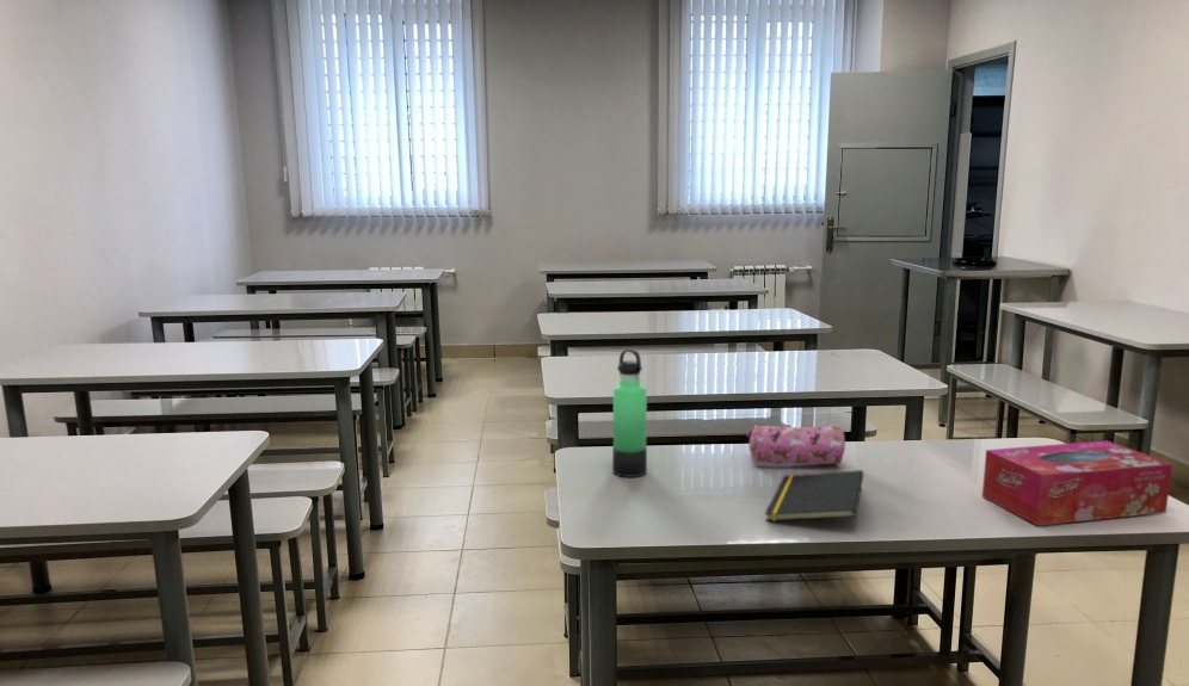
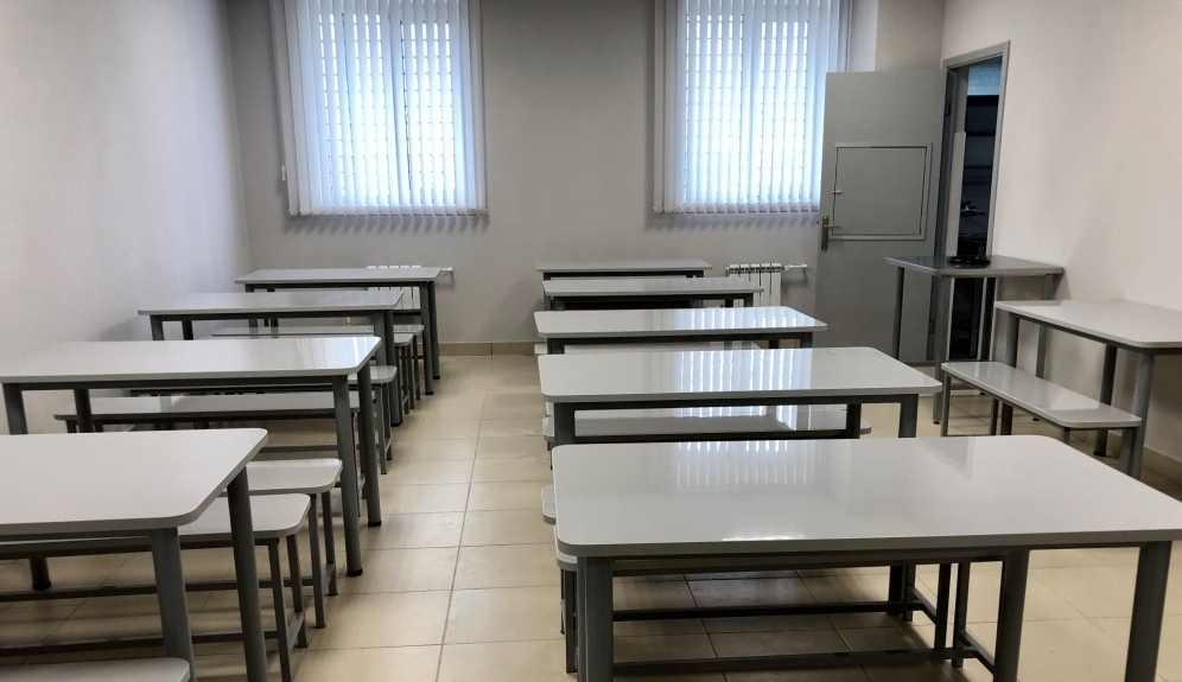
- tissue box [981,439,1173,526]
- notepad [764,469,864,523]
- thermos bottle [611,347,648,478]
- pencil case [745,424,846,466]
